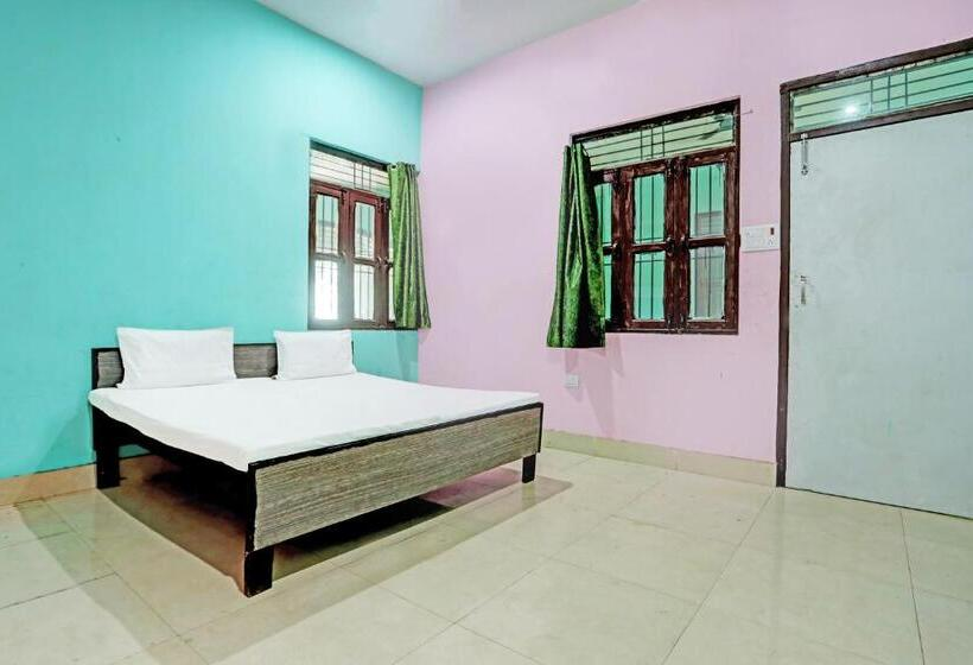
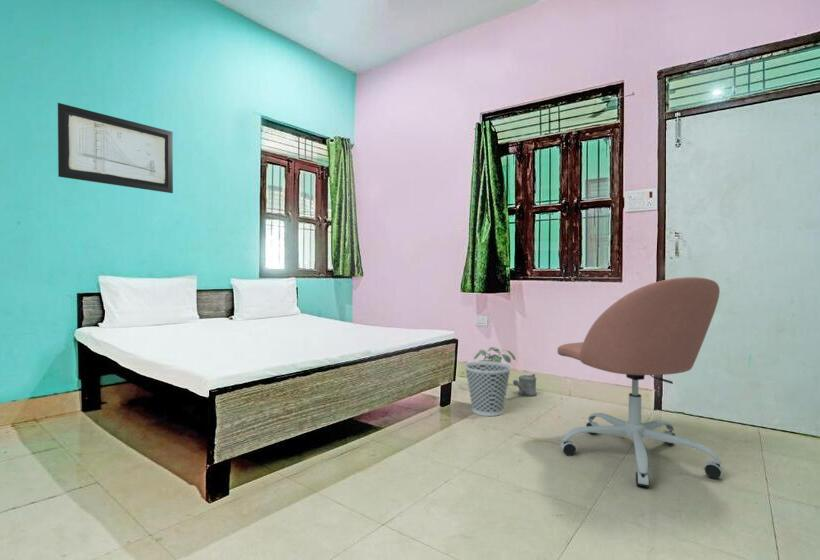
+ wastebasket [464,360,512,417]
+ wall art [57,102,174,194]
+ potted plant [473,346,517,364]
+ office chair [556,276,724,489]
+ watering can [512,373,537,397]
